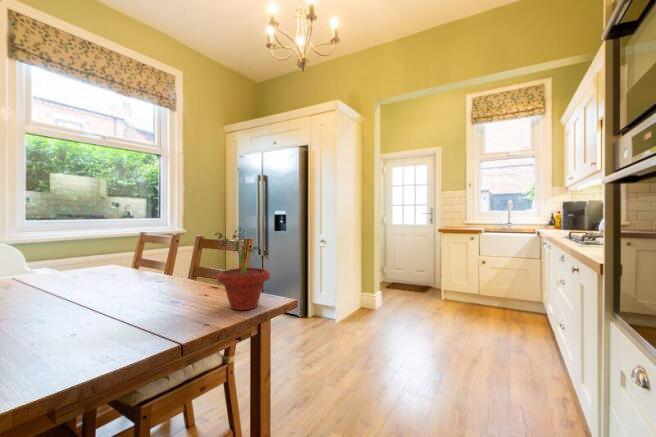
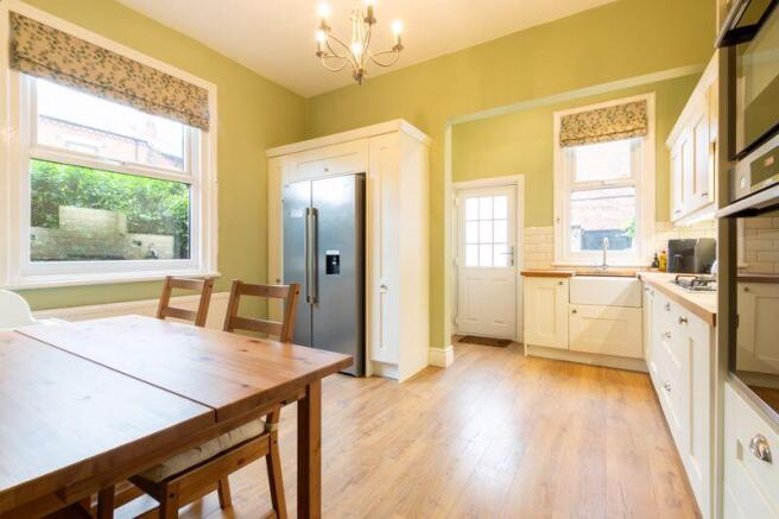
- potted plant [213,225,271,311]
